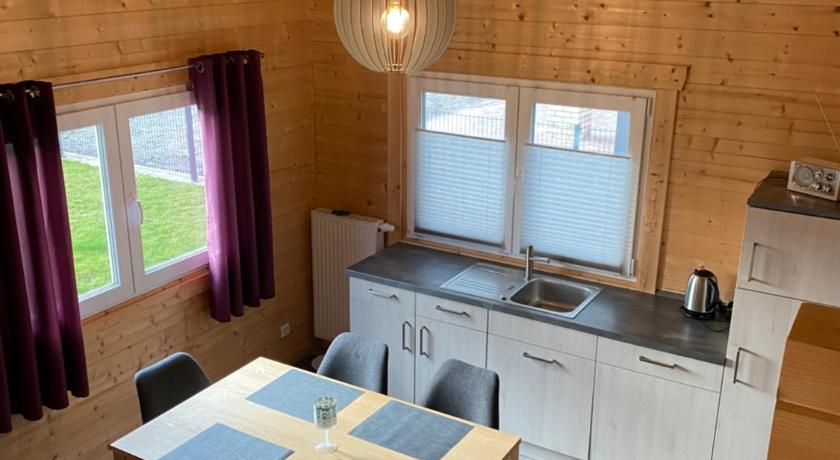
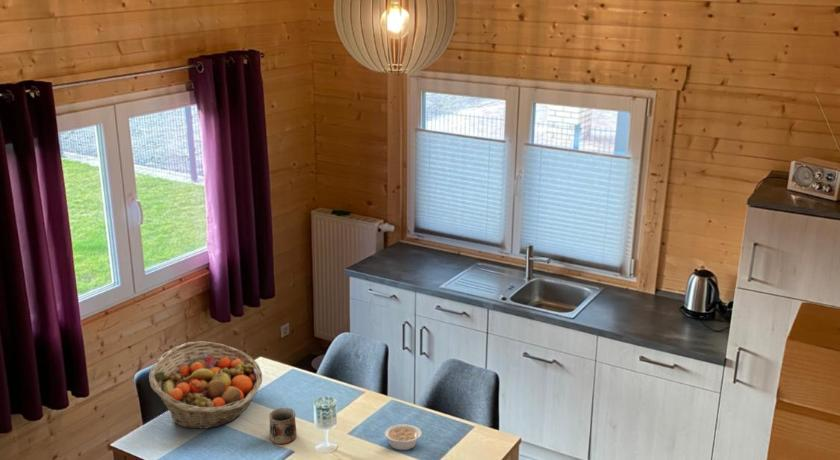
+ legume [383,423,426,451]
+ fruit basket [148,341,263,430]
+ mug [268,407,298,445]
